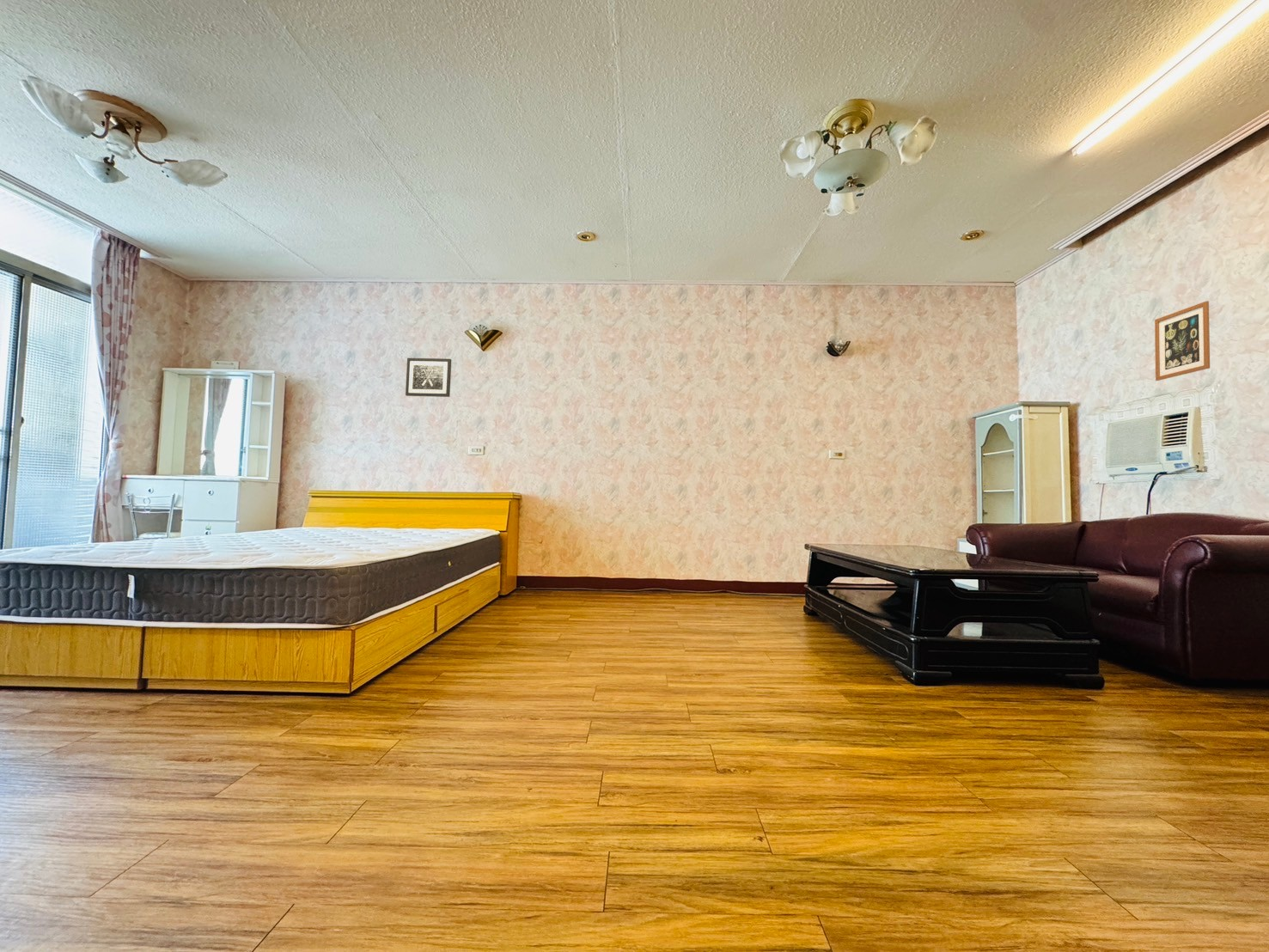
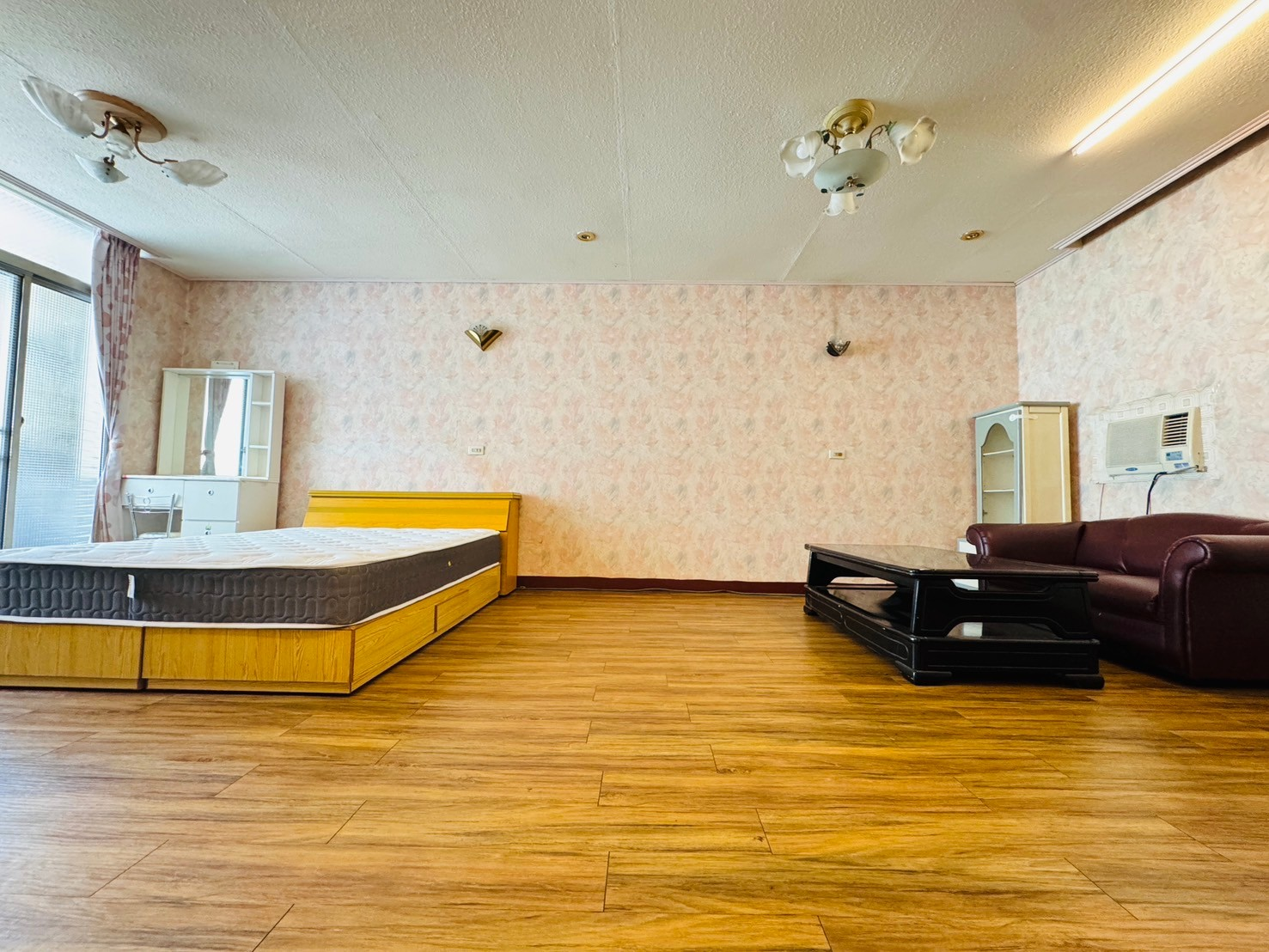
- wall art [1154,300,1211,381]
- wall art [405,357,452,398]
